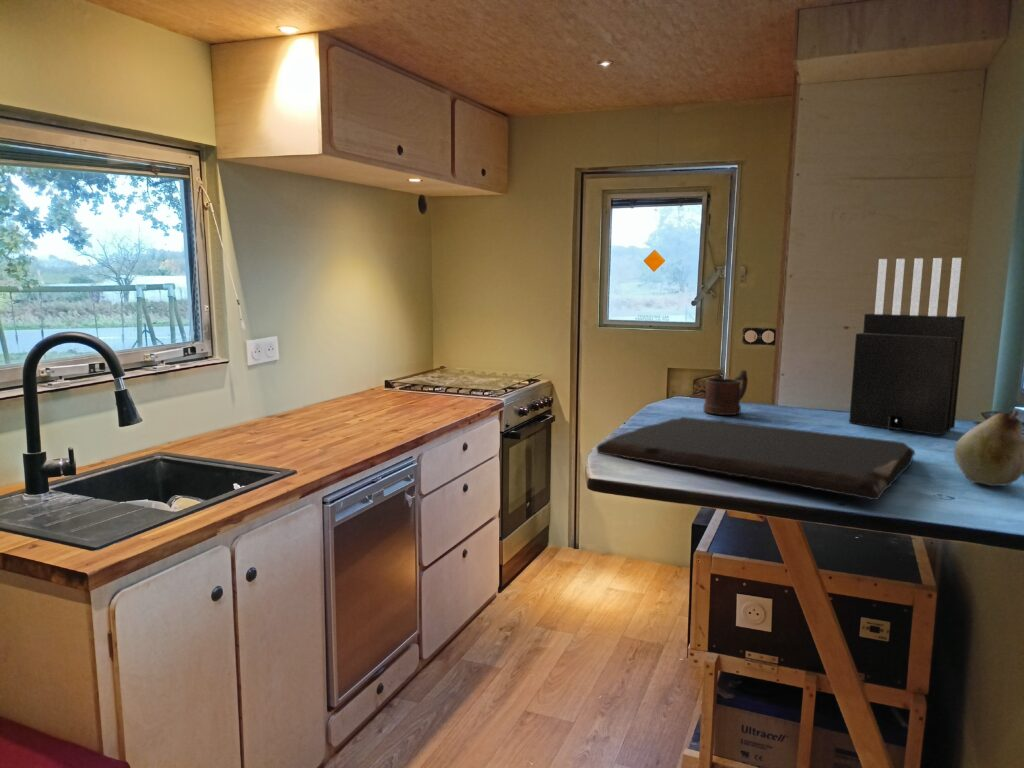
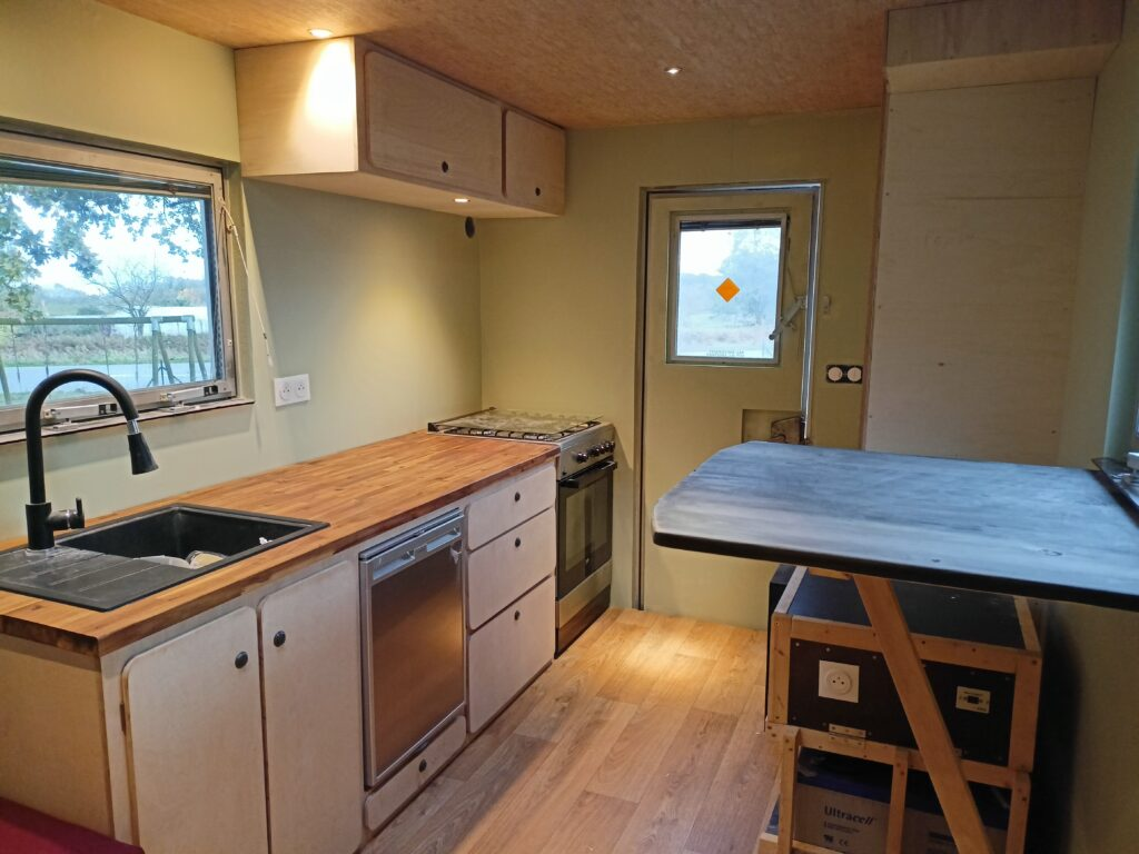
- mug [703,369,749,416]
- cutting board [596,416,916,501]
- fruit [953,409,1024,487]
- knife block [848,257,966,436]
